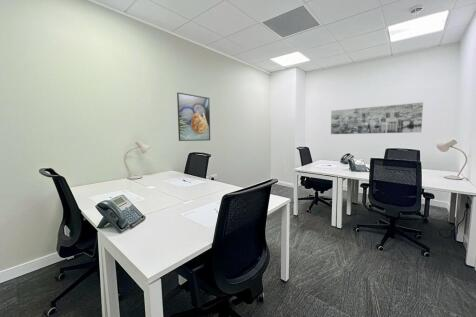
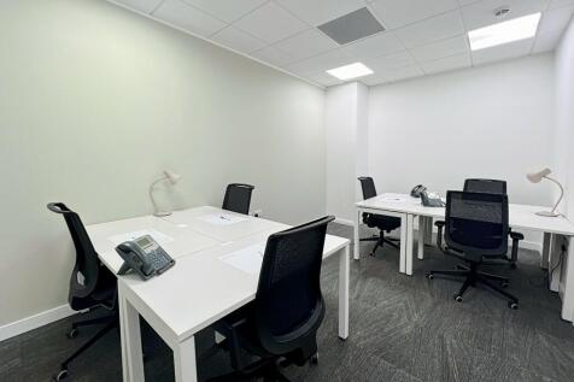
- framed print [176,92,211,142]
- wall art [330,101,424,135]
